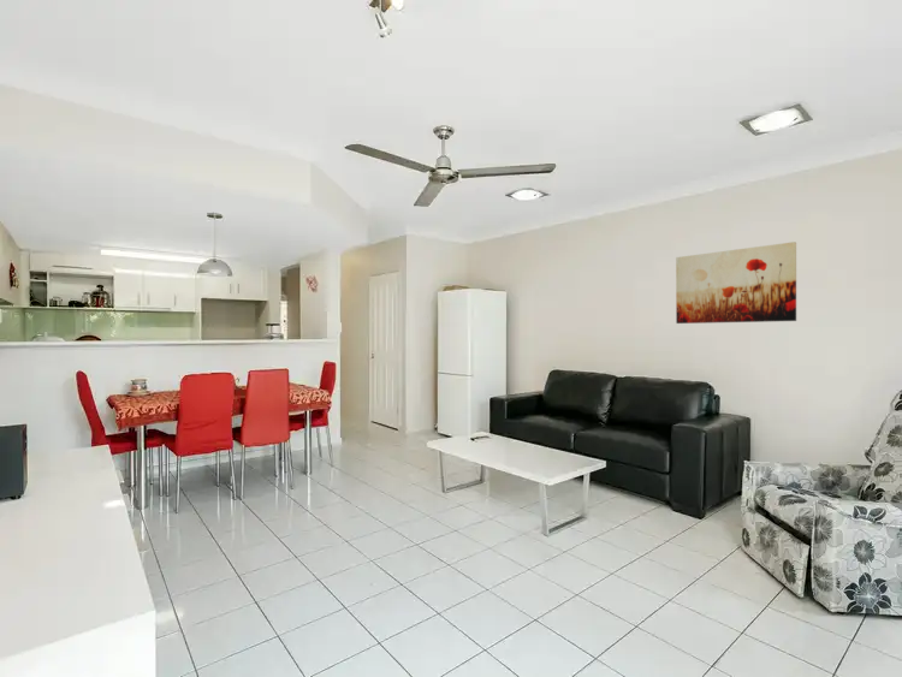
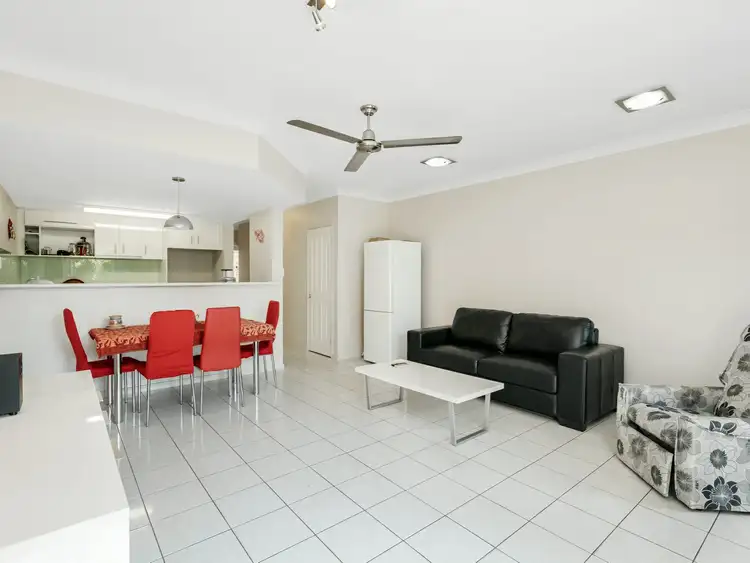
- wall art [675,240,797,325]
